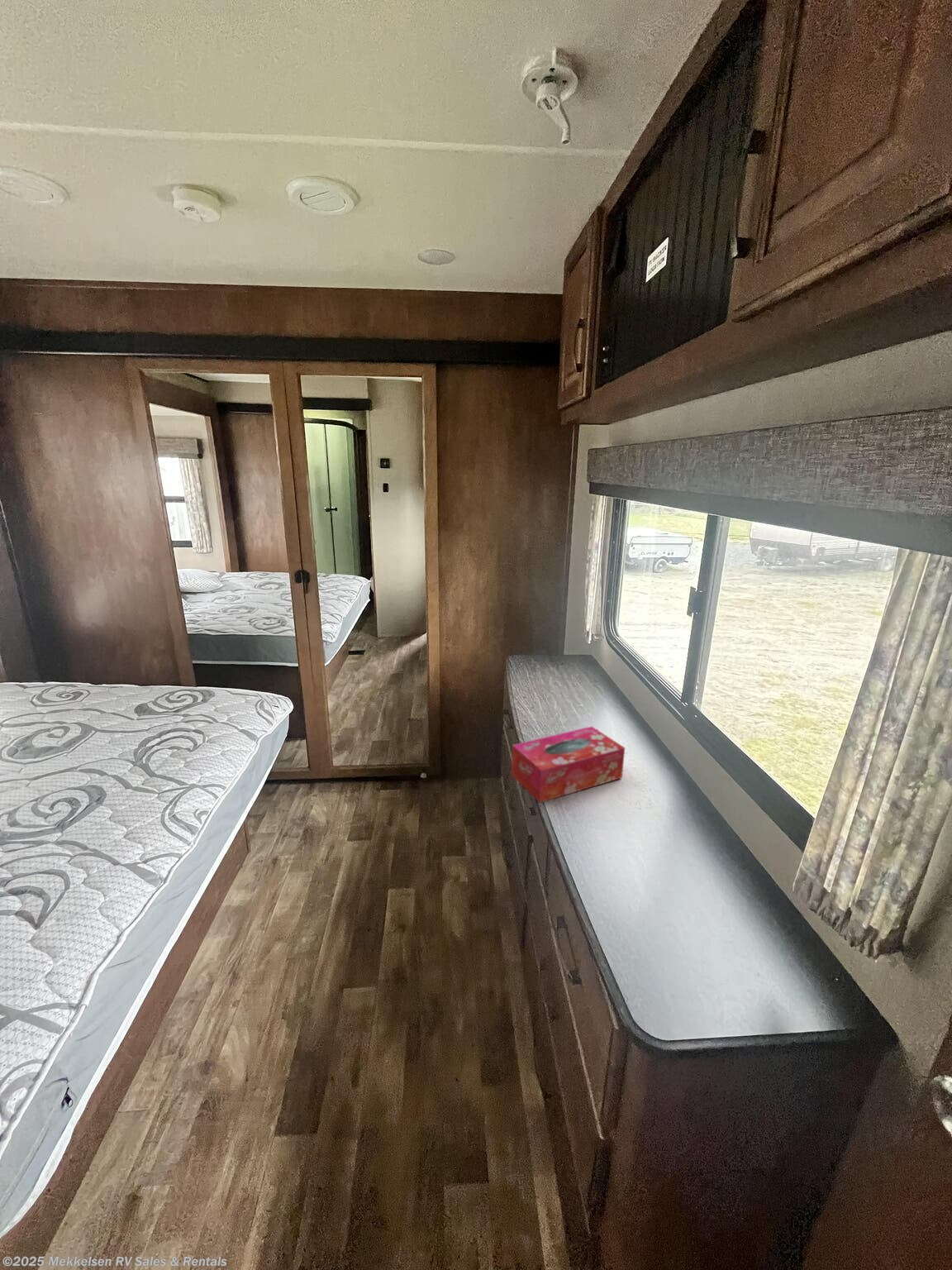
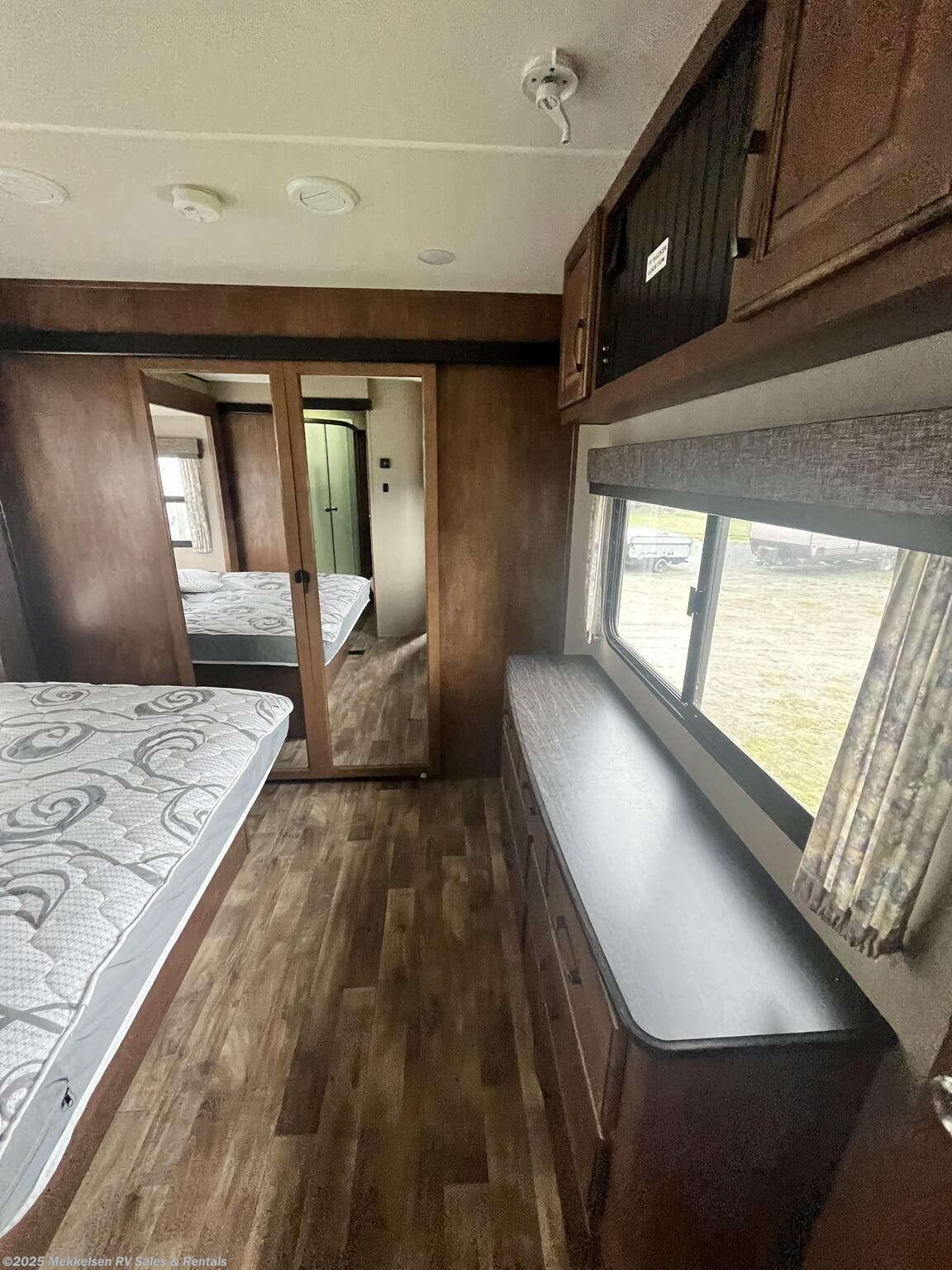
- tissue box [511,726,626,804]
